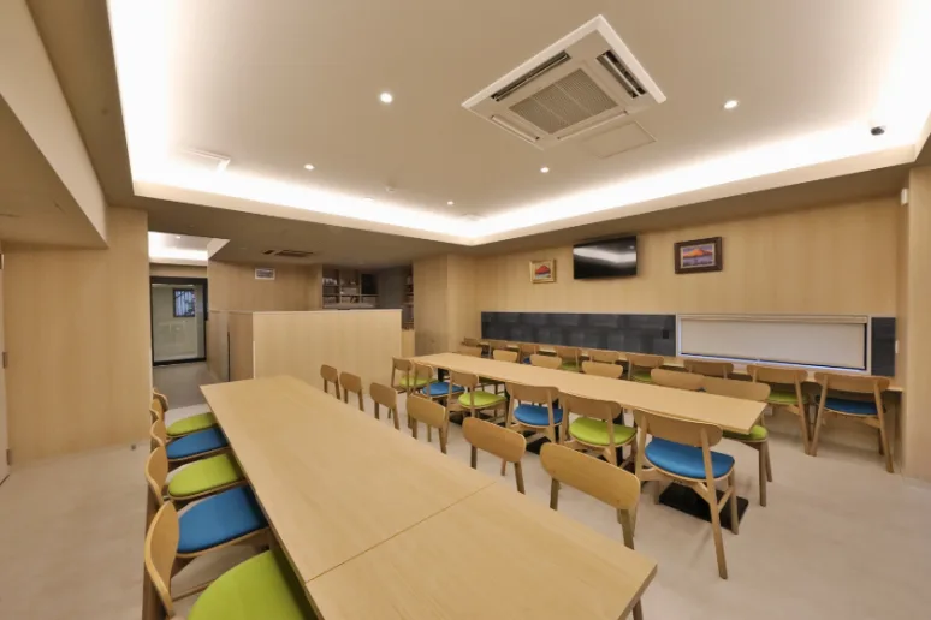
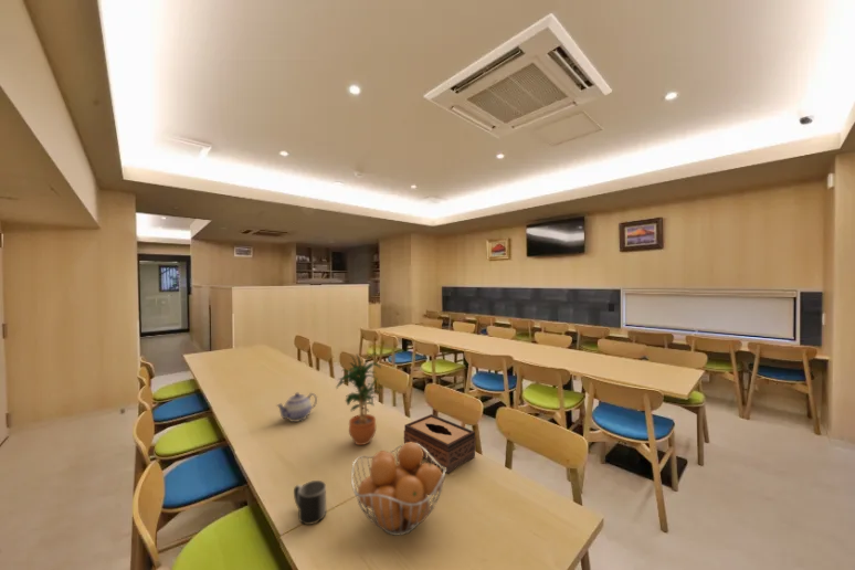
+ mug [293,479,327,526]
+ tissue box [403,413,477,474]
+ potted plant [335,351,384,446]
+ fruit basket [350,442,446,537]
+ teapot [275,392,318,423]
